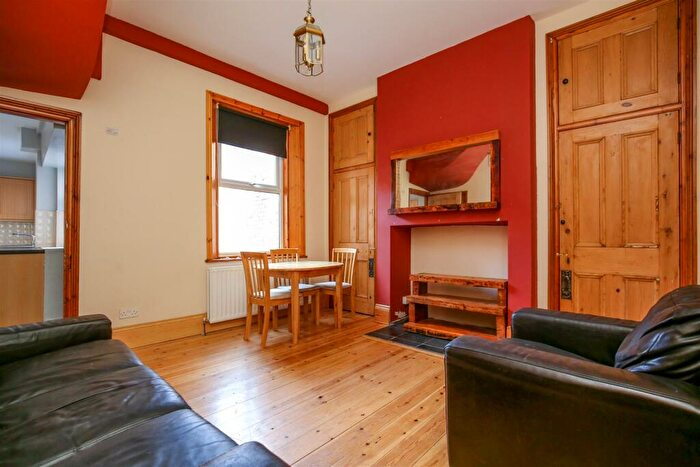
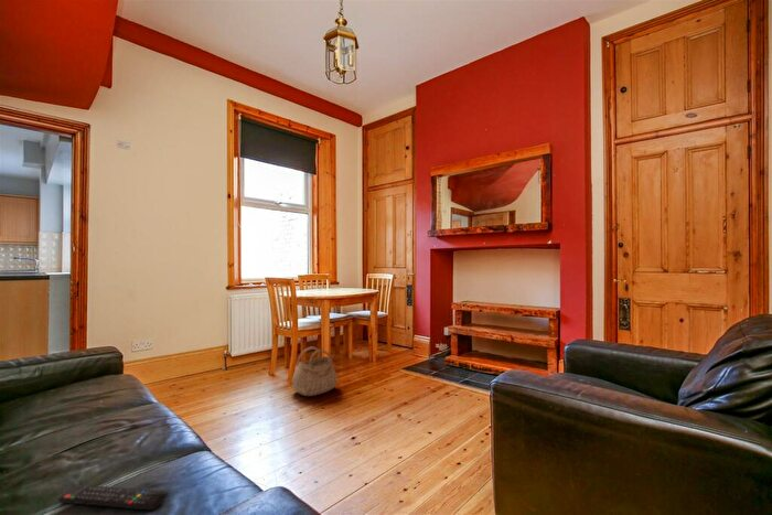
+ basket [291,346,339,397]
+ remote control [57,483,169,511]
